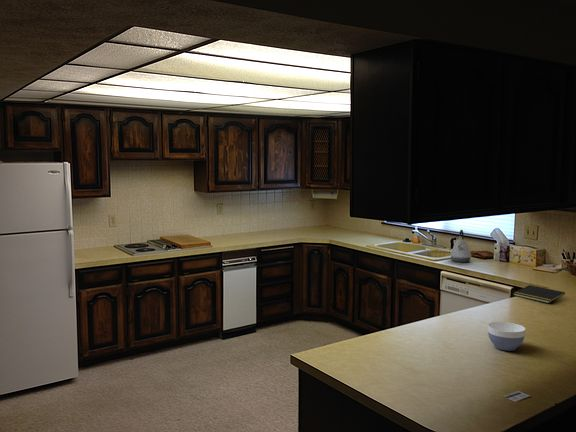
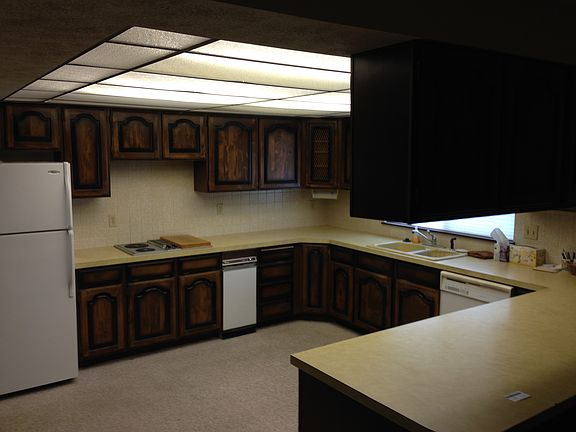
- notepad [513,284,566,304]
- kettle [449,229,472,263]
- bowl [487,321,526,352]
